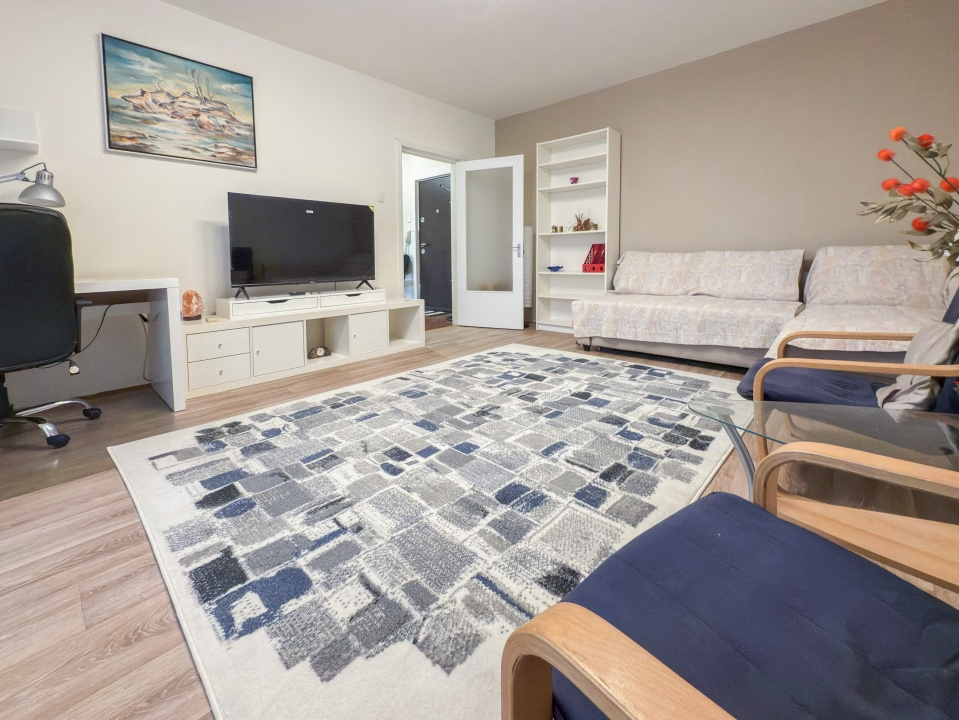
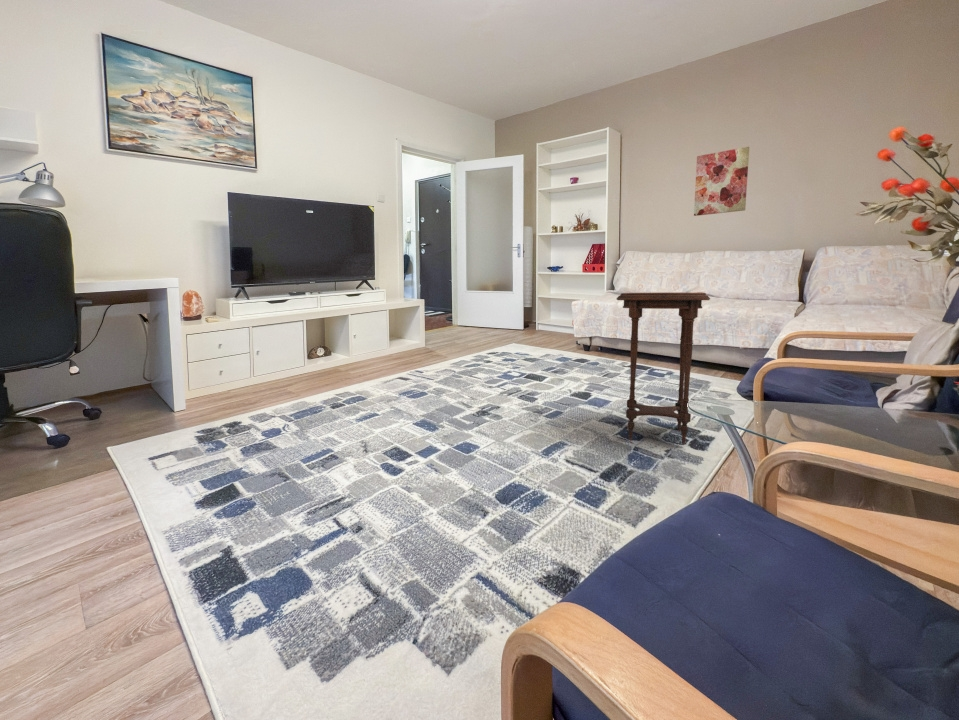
+ side table [615,292,711,445]
+ wall art [693,146,750,217]
